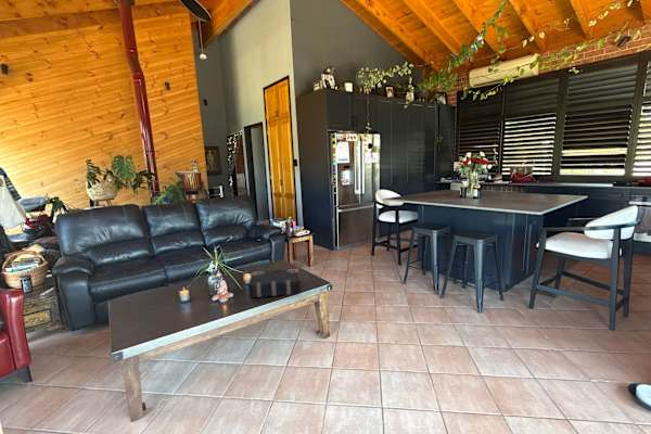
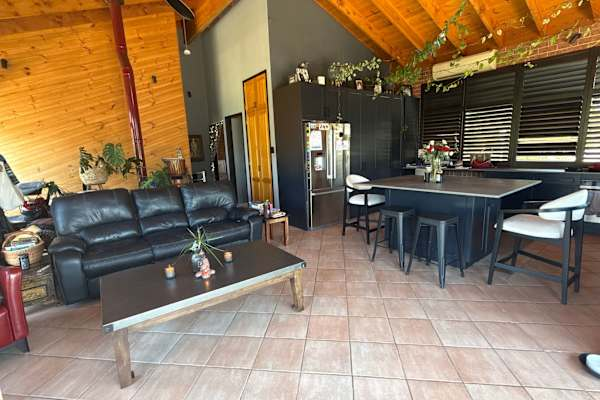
- book [247,268,301,298]
